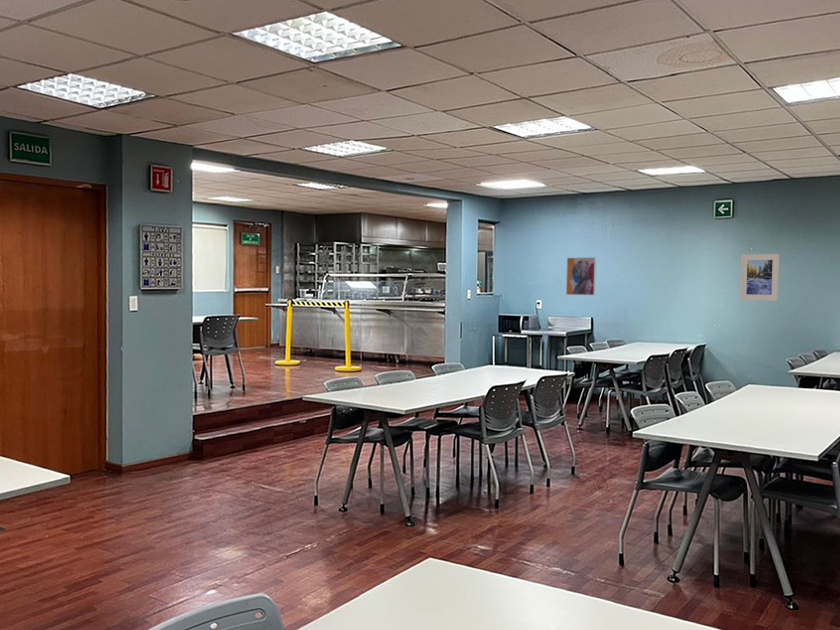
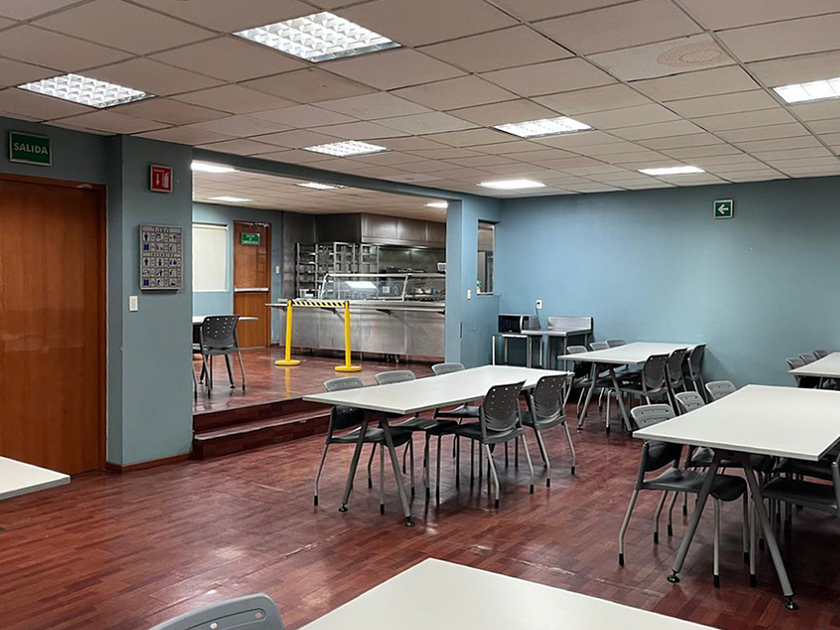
- wall art [565,256,597,296]
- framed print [739,253,780,302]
